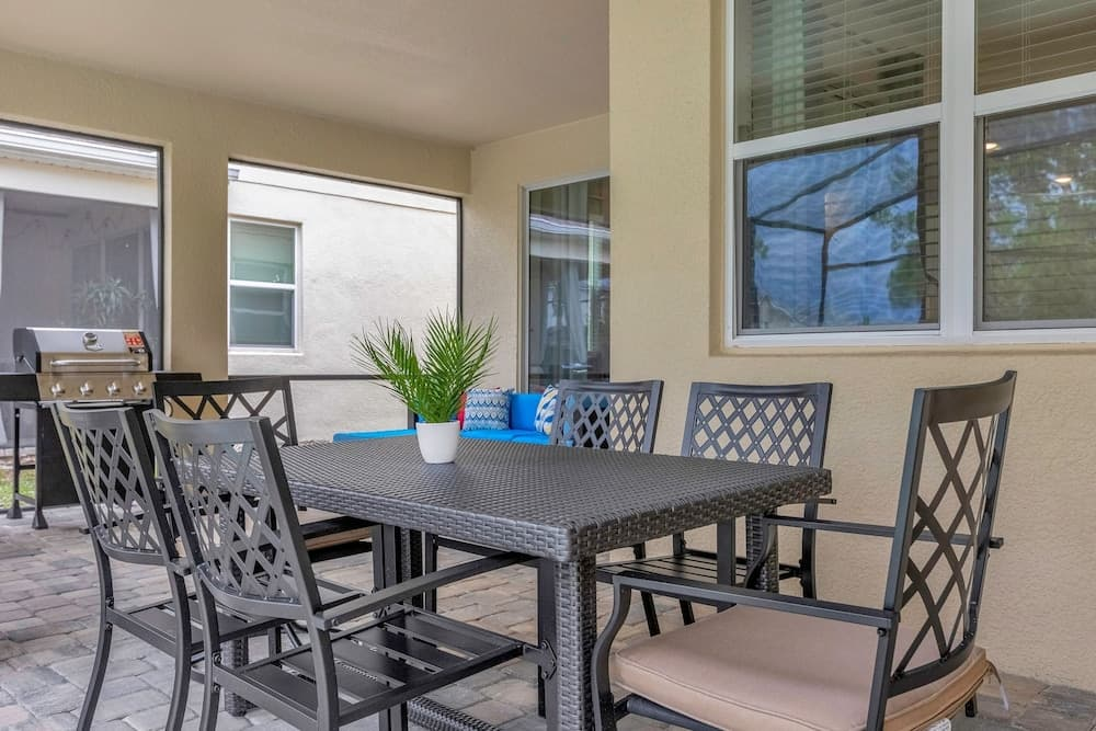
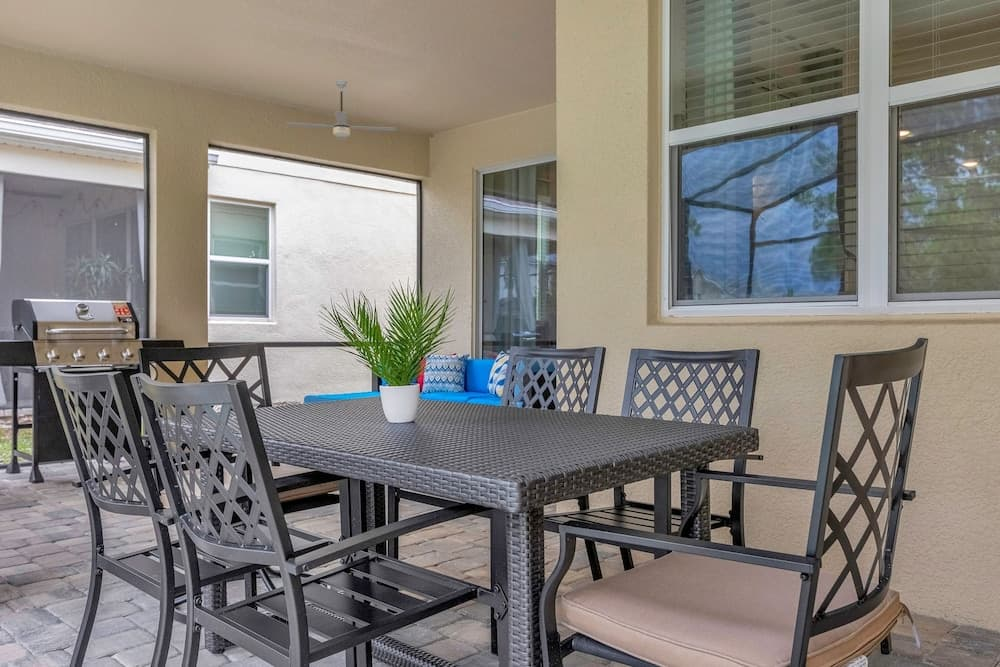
+ ceiling fan [284,79,397,141]
